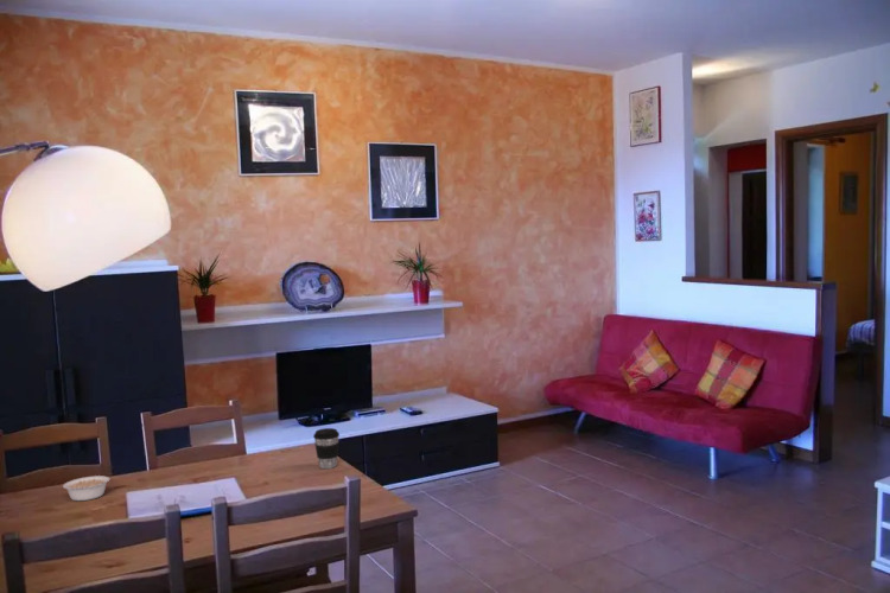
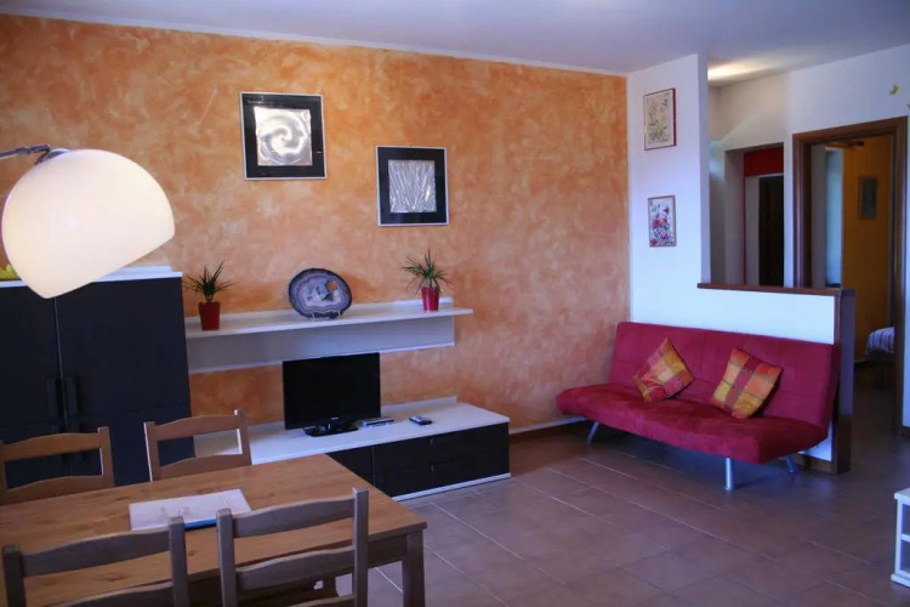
- coffee cup [312,427,341,470]
- legume [62,474,112,502]
